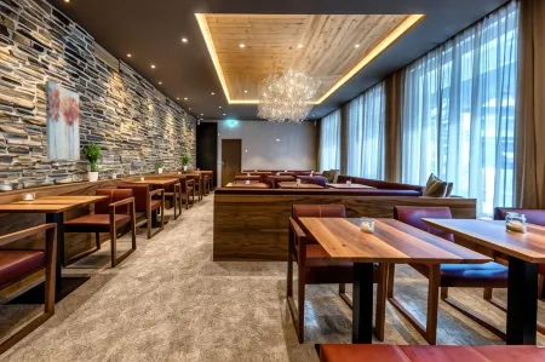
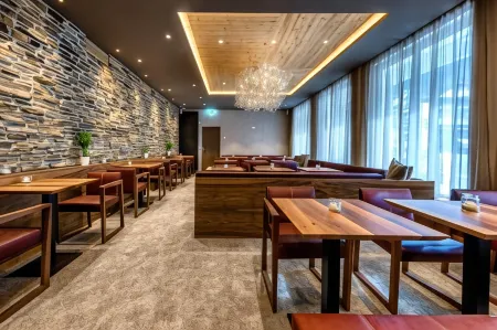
- wall art [45,80,81,161]
